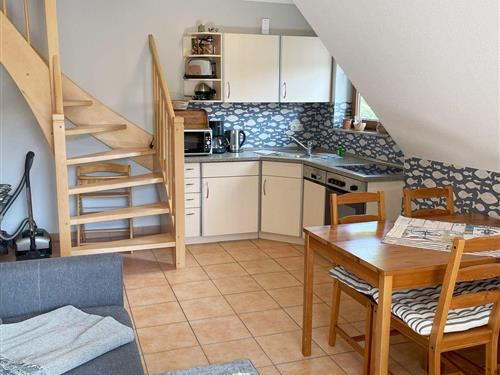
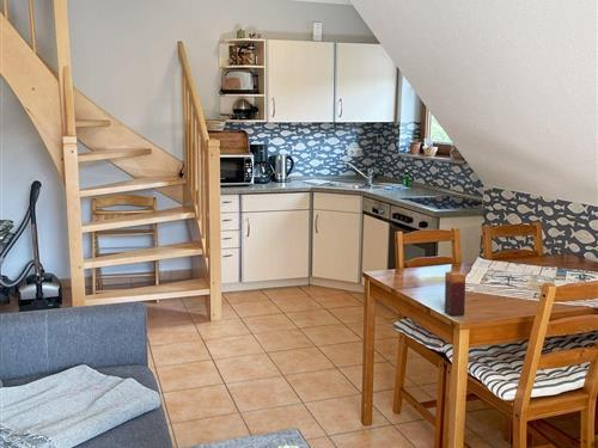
+ candle [444,270,466,317]
